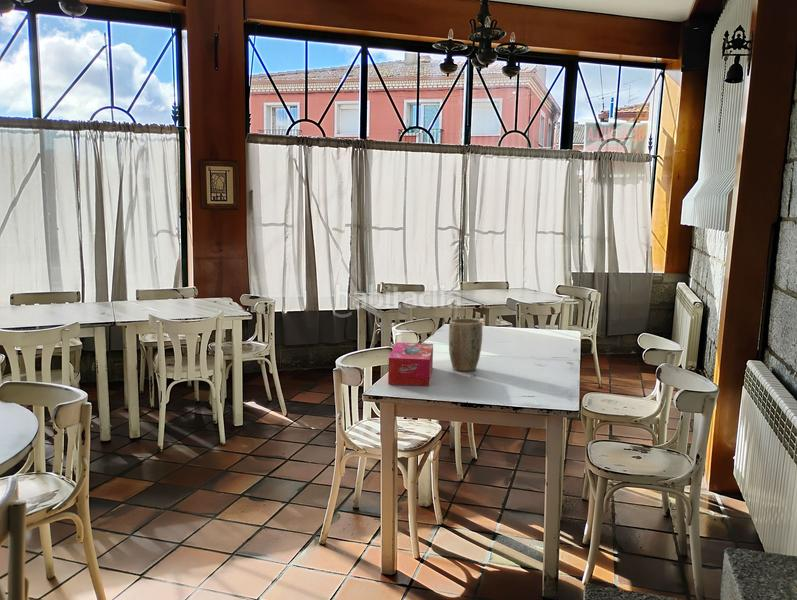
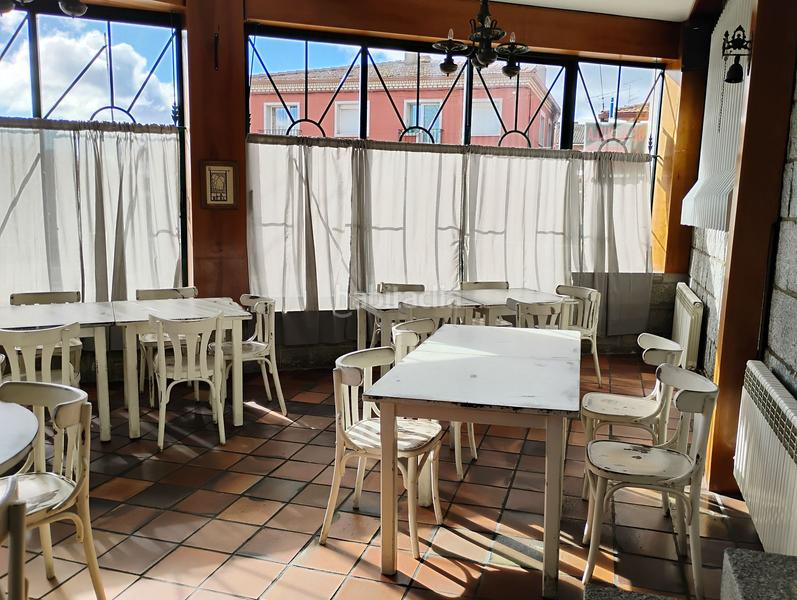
- tissue box [387,342,434,387]
- plant pot [448,317,483,372]
